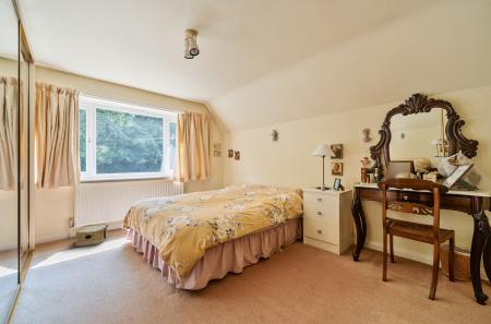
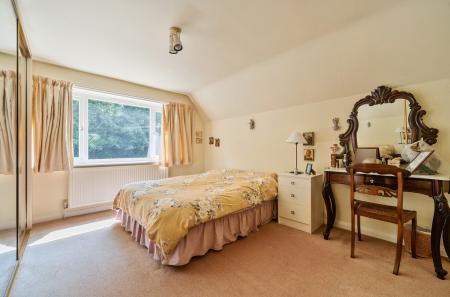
- woven basket [75,223,109,247]
